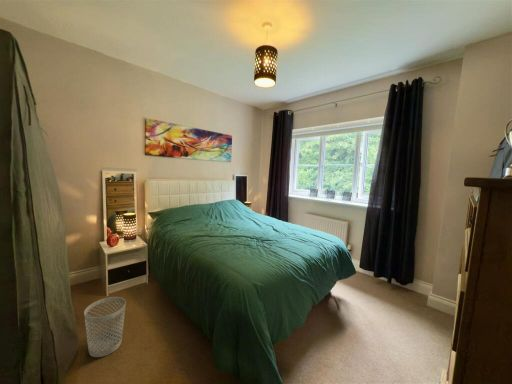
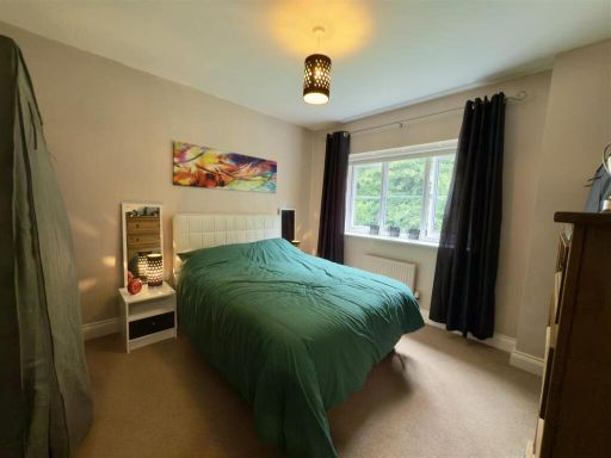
- wastebasket [83,296,127,358]
